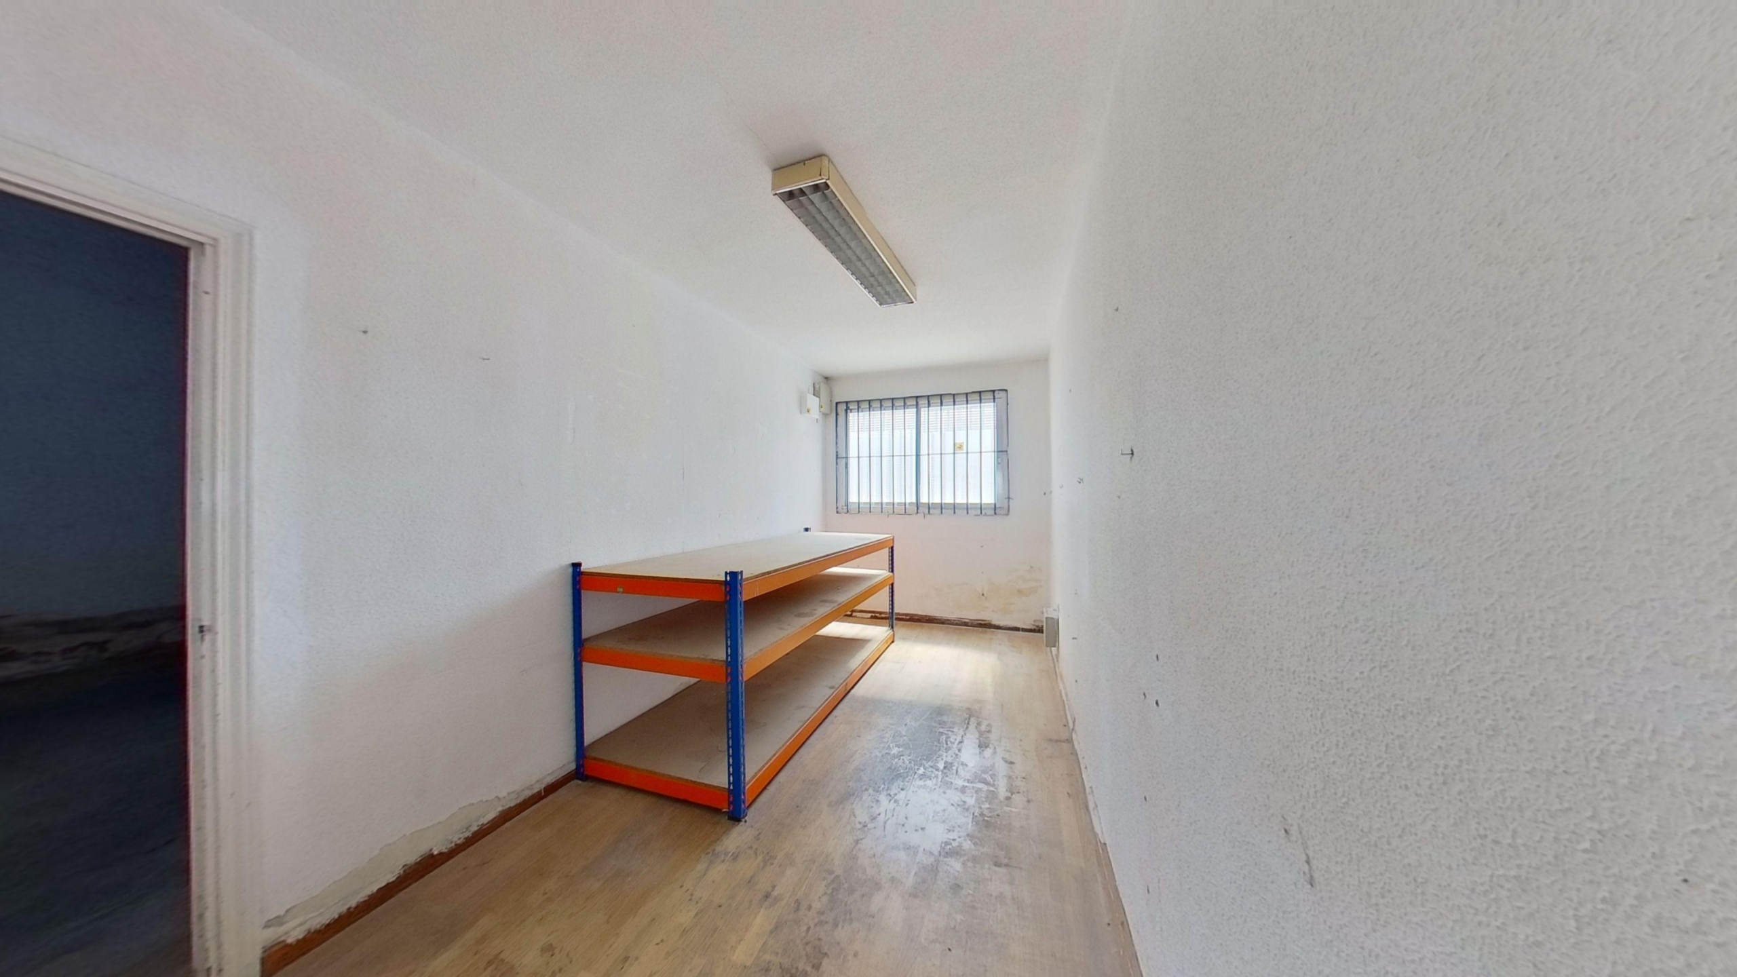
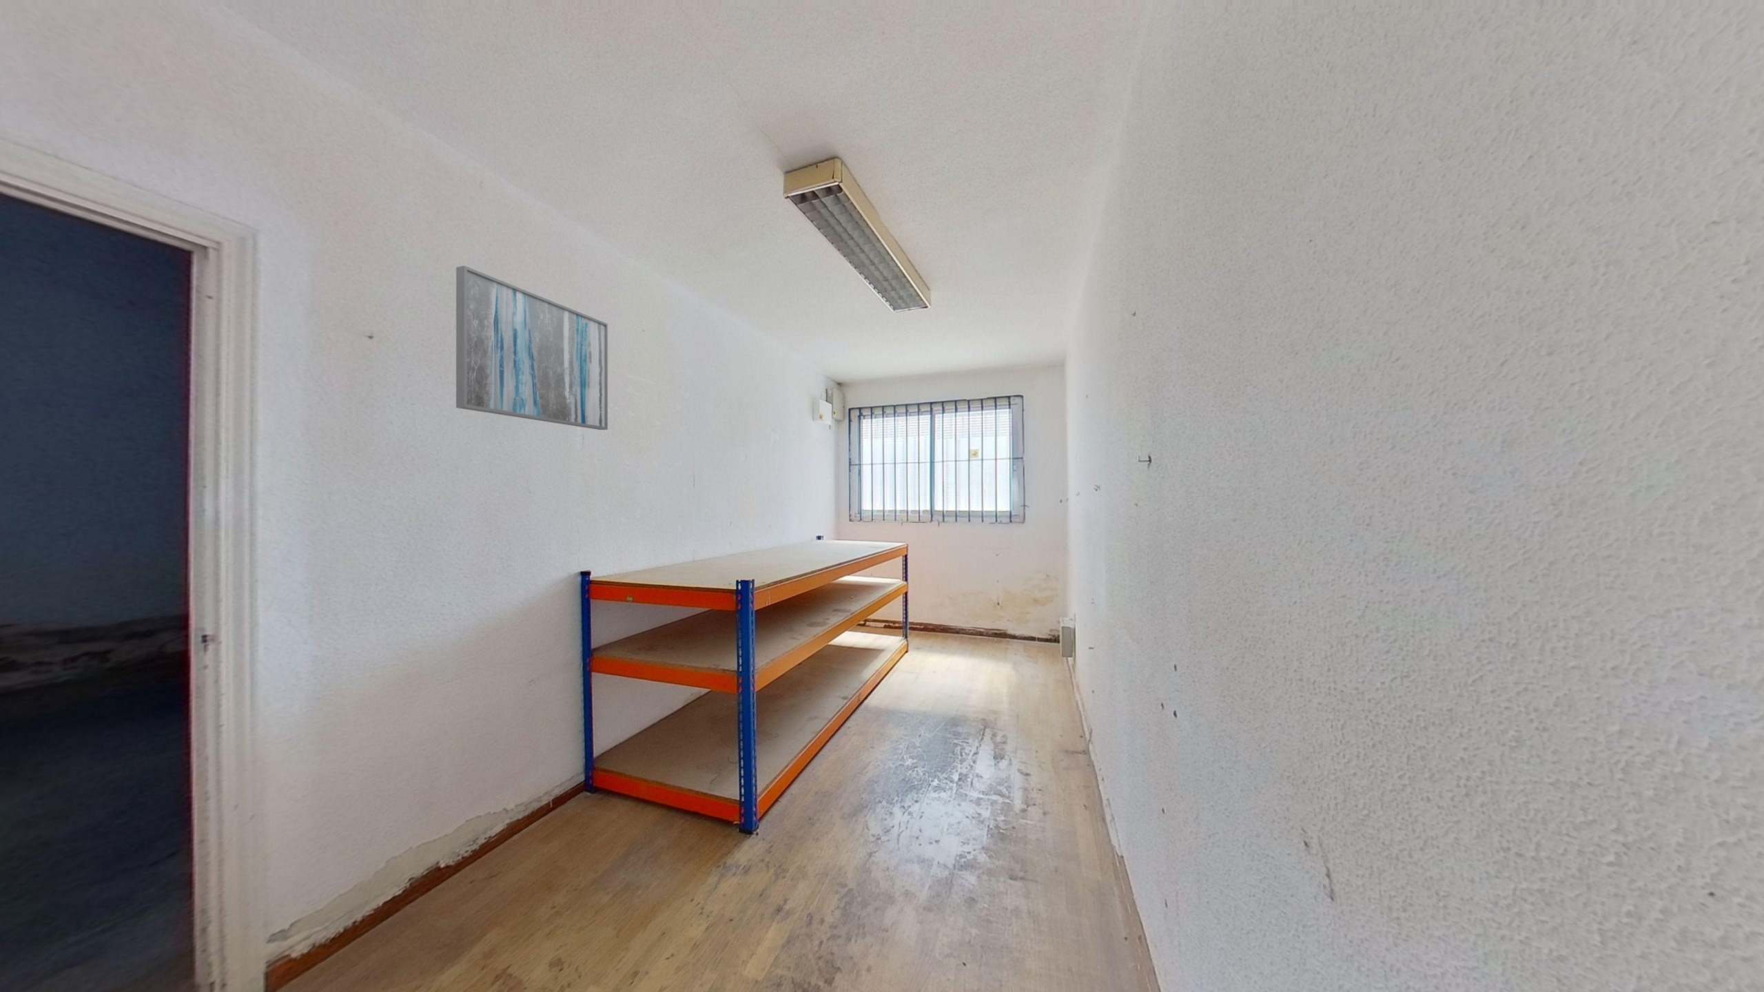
+ wall art [456,265,608,430]
